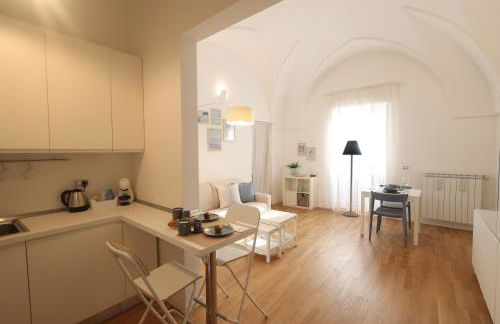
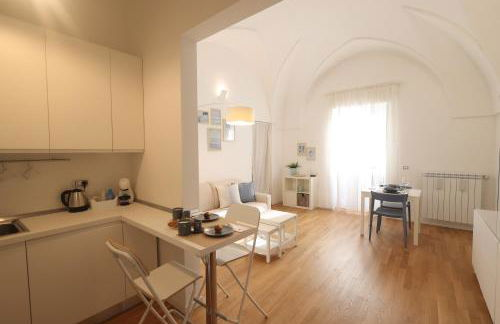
- floor lamp [341,140,363,218]
